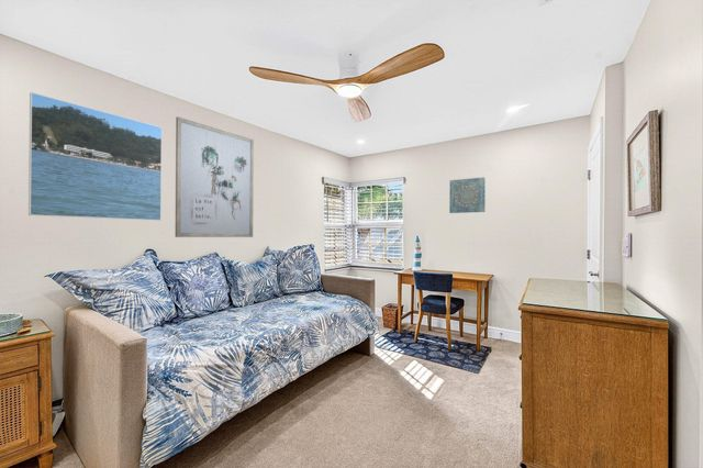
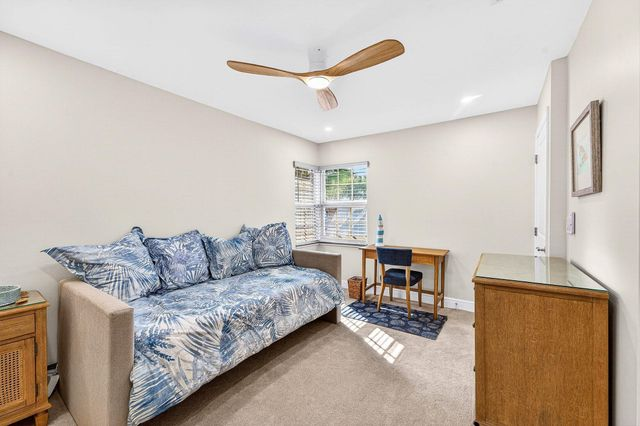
- wall art [448,176,487,214]
- wall art [175,115,255,238]
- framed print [27,91,163,222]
